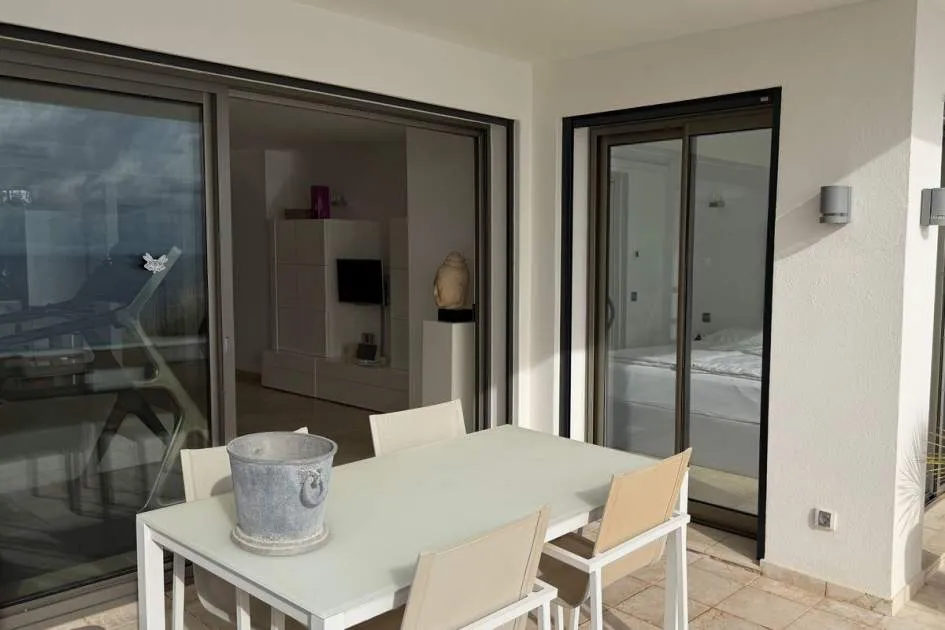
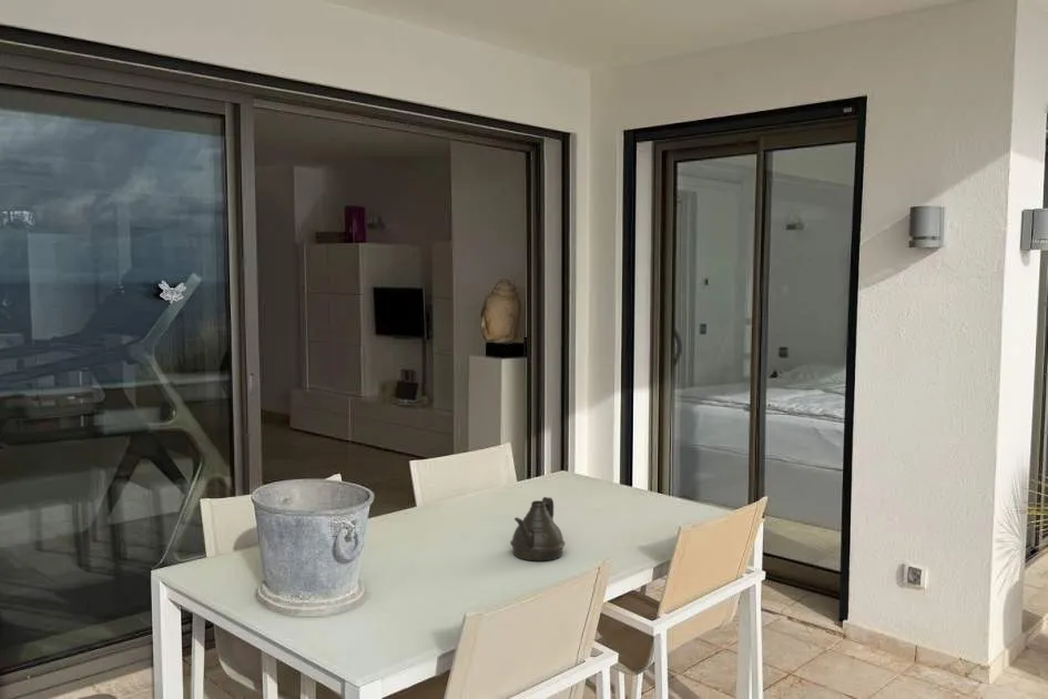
+ teapot [509,496,567,561]
